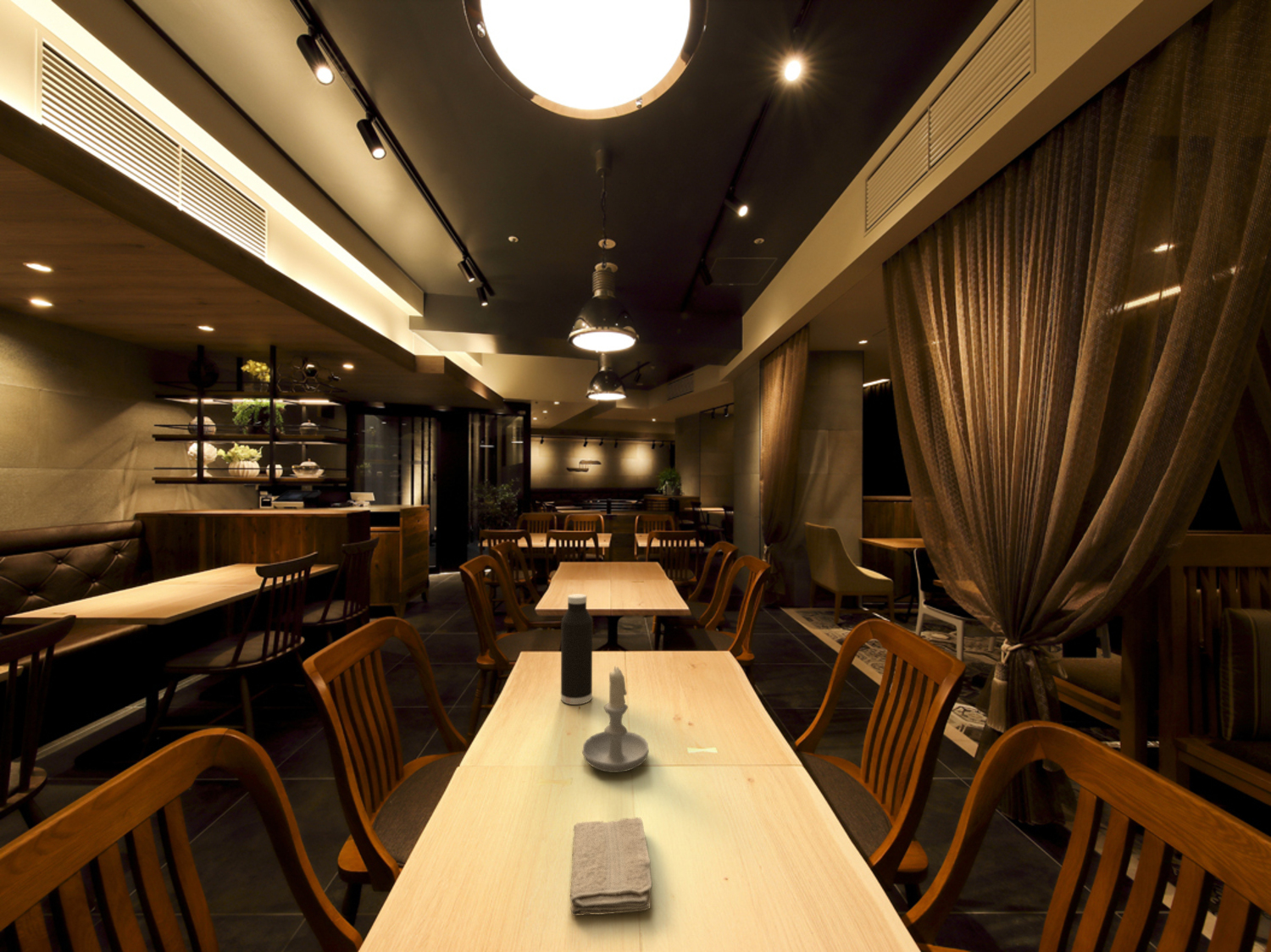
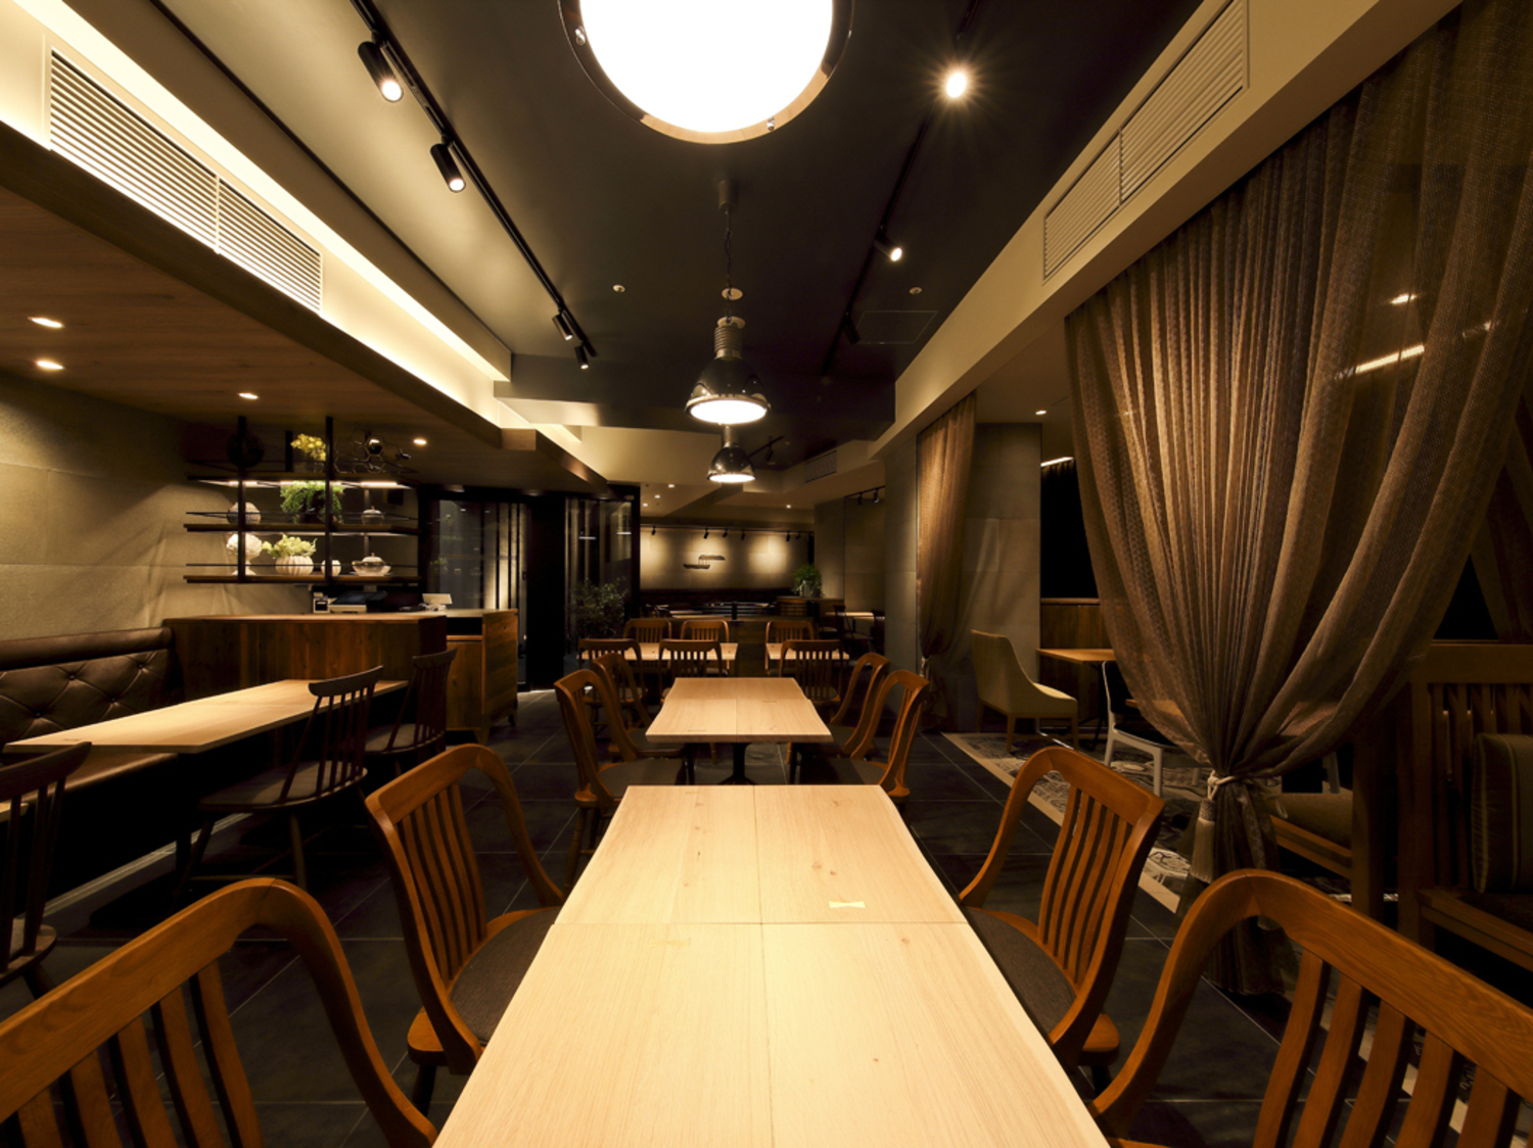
- candle [581,666,650,773]
- water bottle [560,593,593,706]
- washcloth [569,816,652,916]
